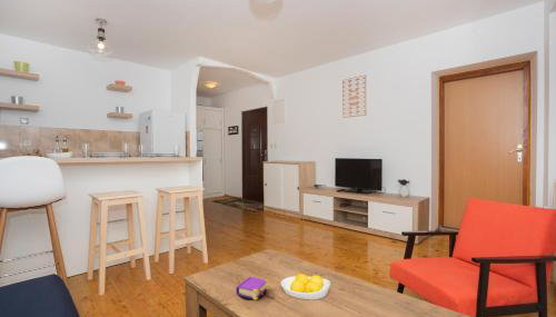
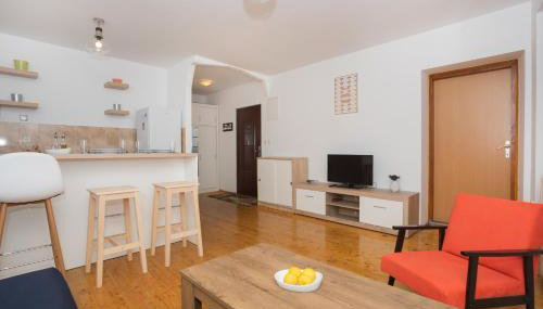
- book [235,276,269,300]
